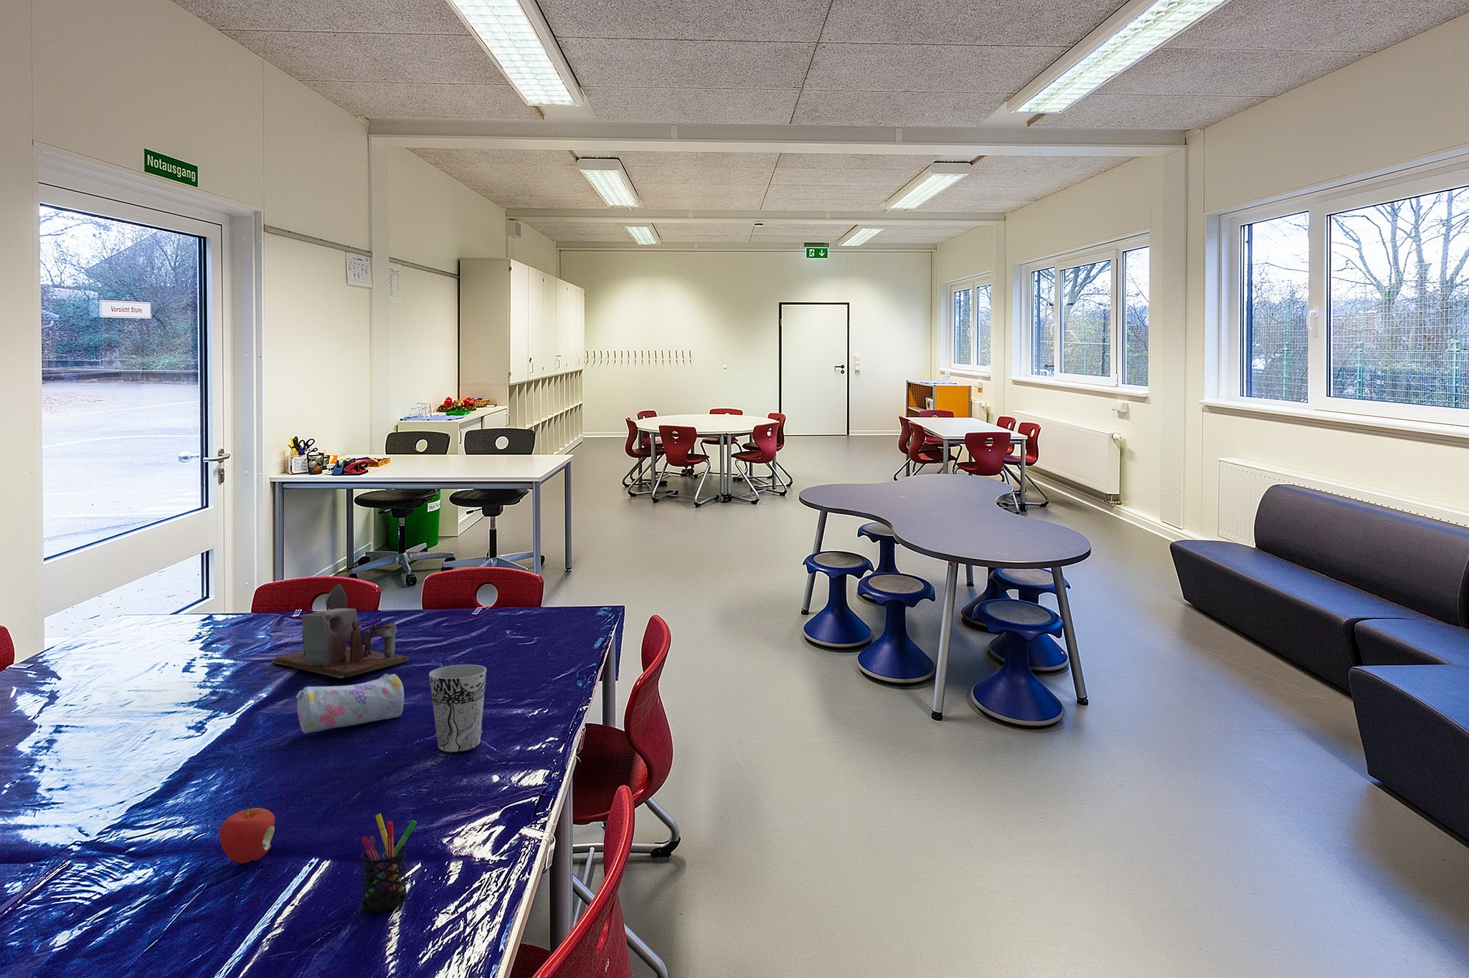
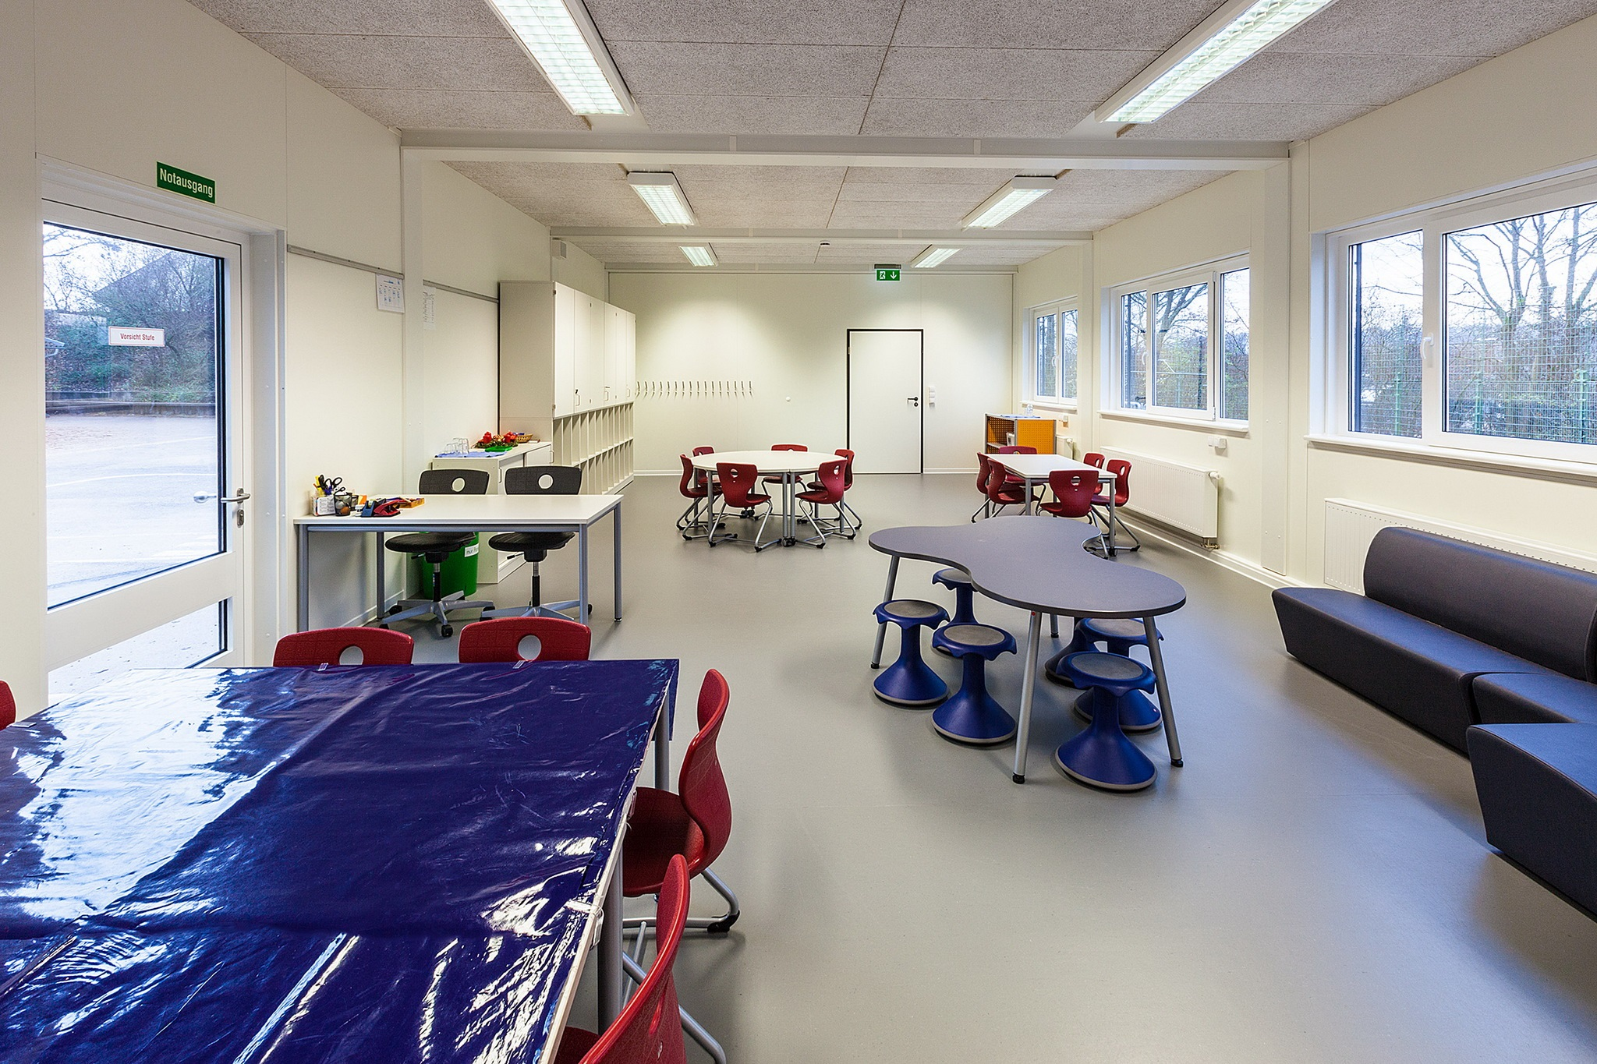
- cup [428,664,487,752]
- pen holder [359,812,417,913]
- desk organizer [271,583,411,679]
- apple [218,808,275,864]
- pencil case [296,673,404,735]
